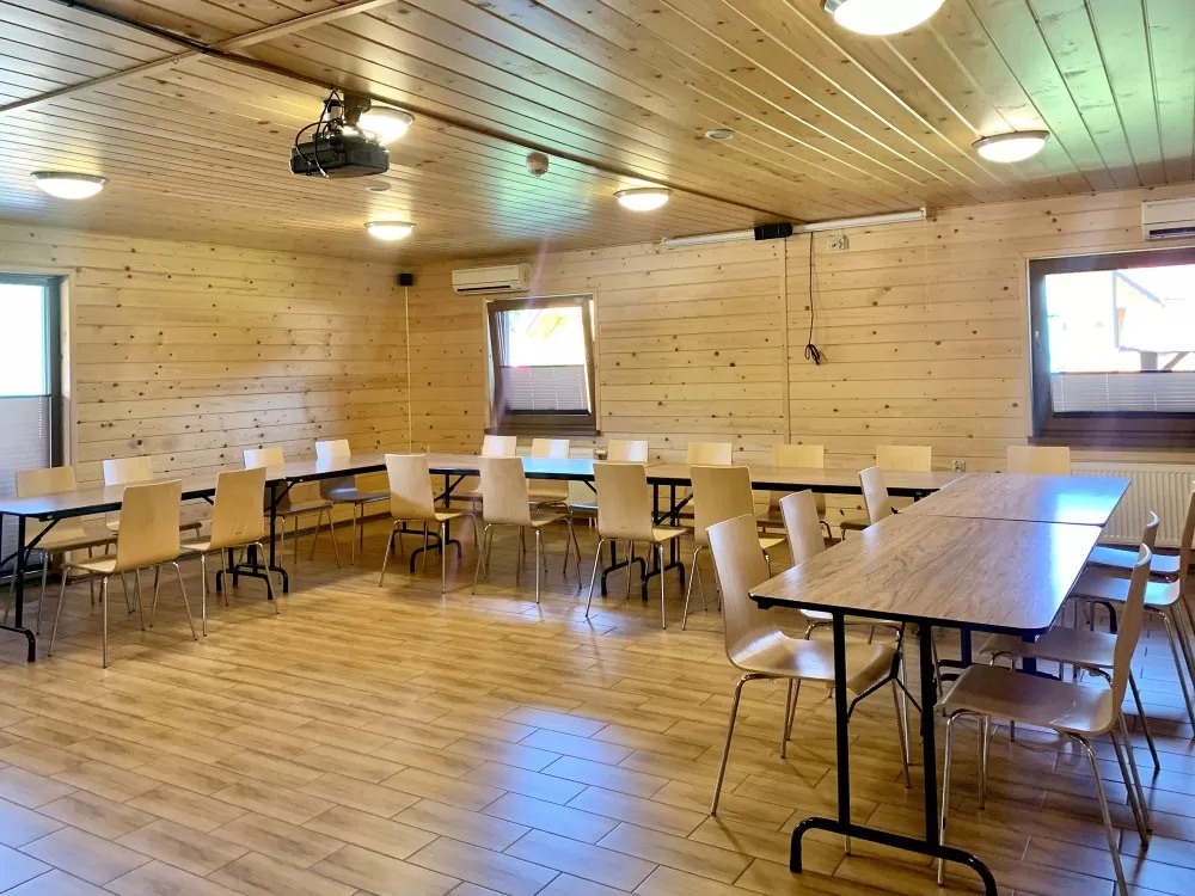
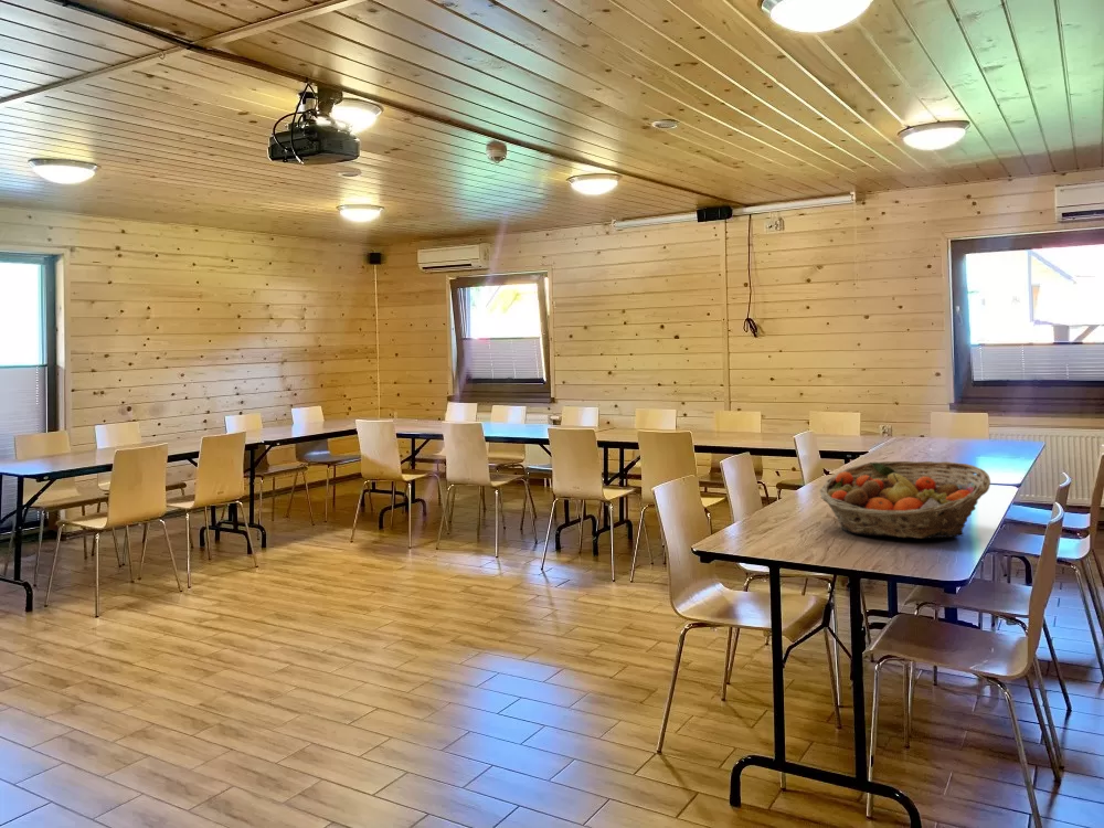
+ fruit basket [818,460,991,540]
